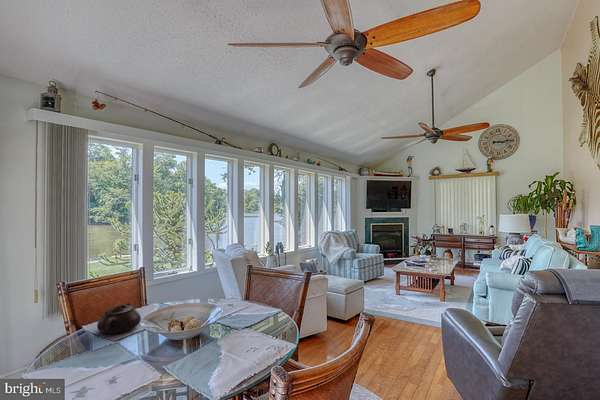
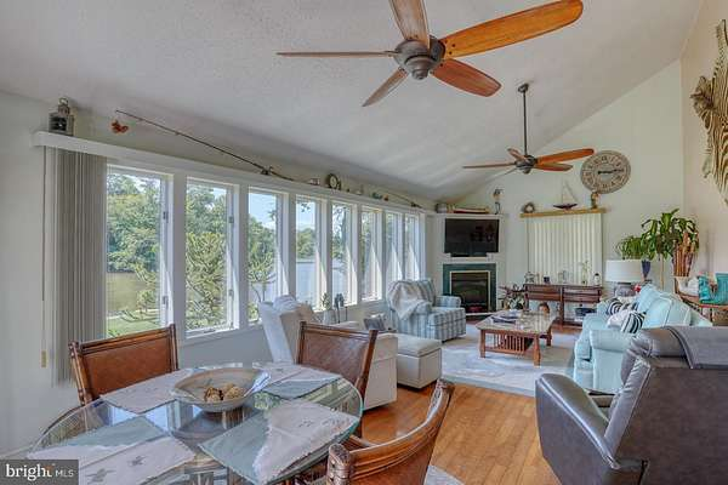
- teapot [96,302,142,335]
